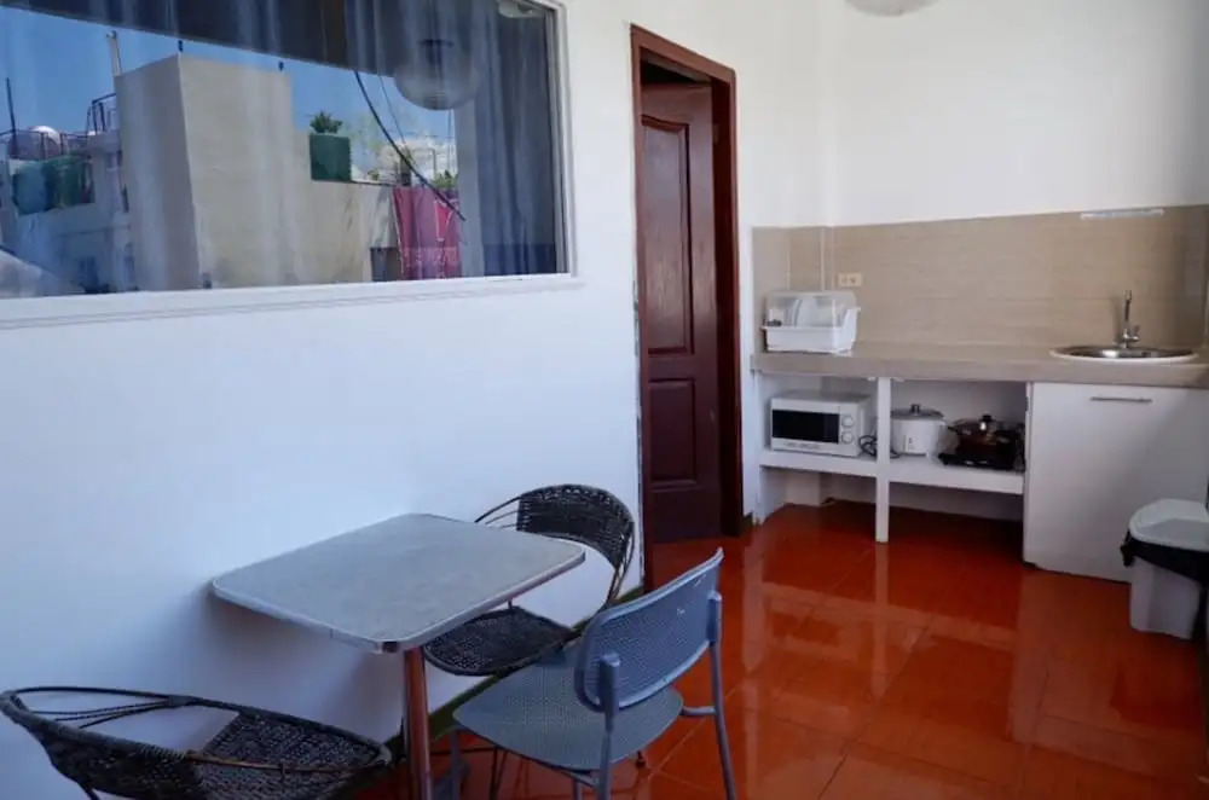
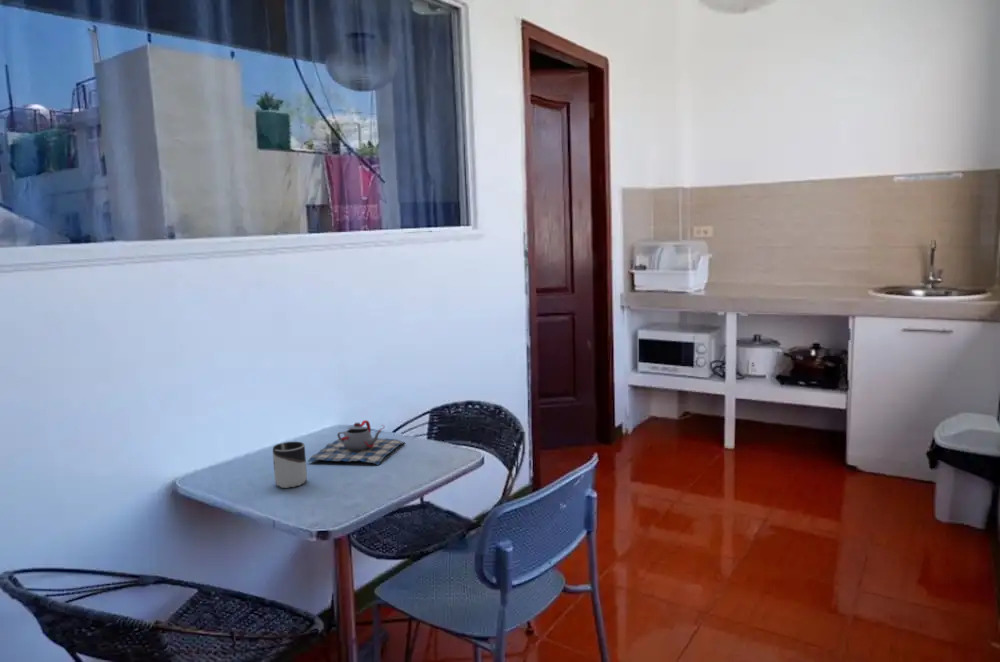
+ cup [272,441,308,489]
+ teapot [307,419,406,466]
